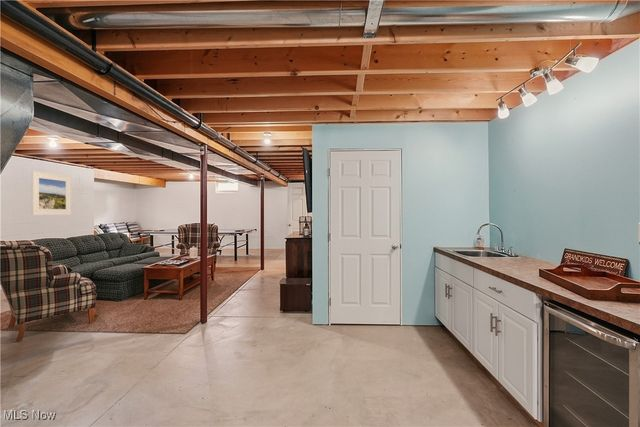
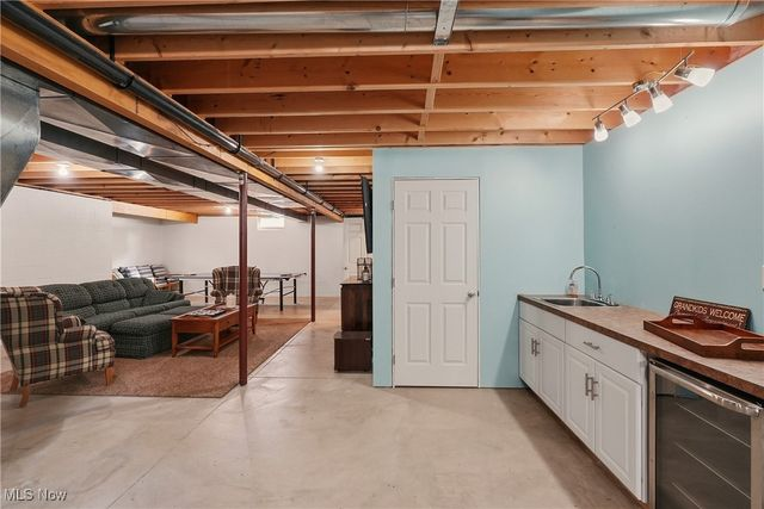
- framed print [31,170,72,216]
